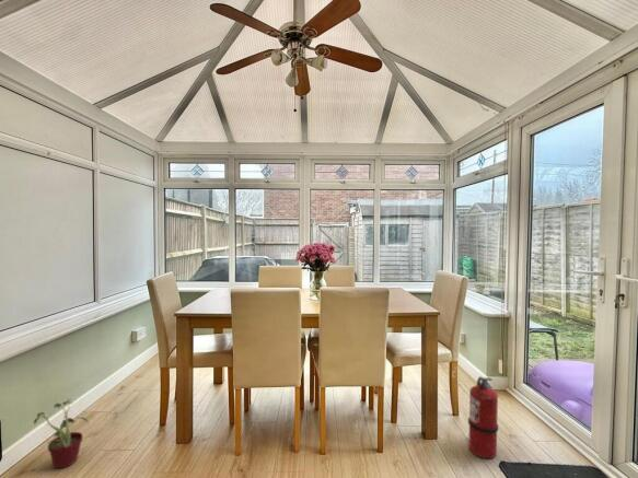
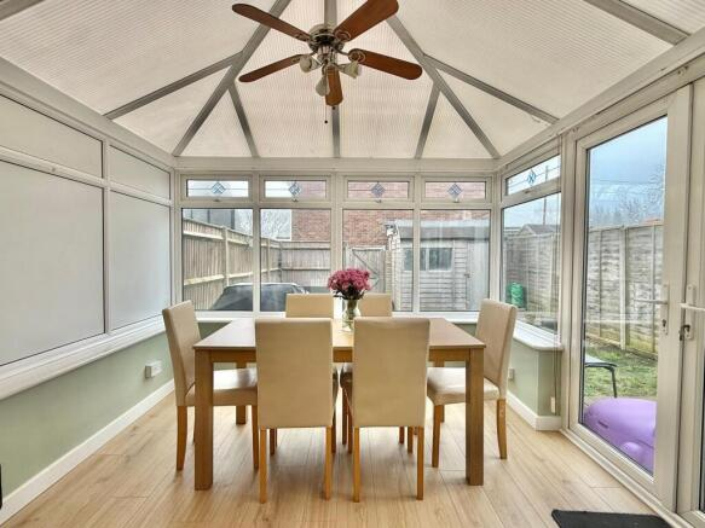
- fire extinguisher [467,375,499,459]
- potted plant [33,398,90,469]
